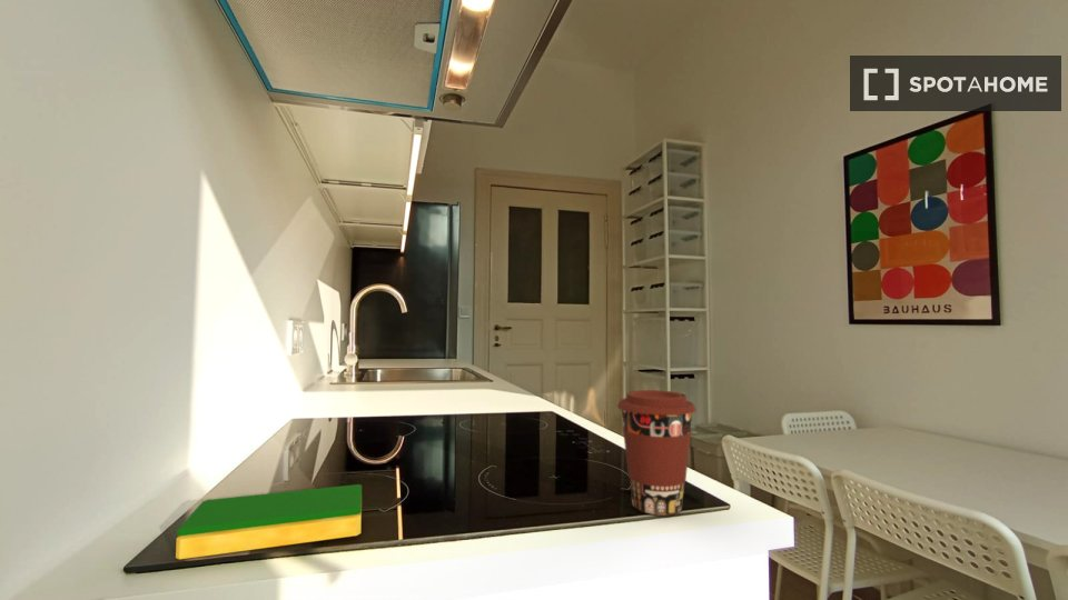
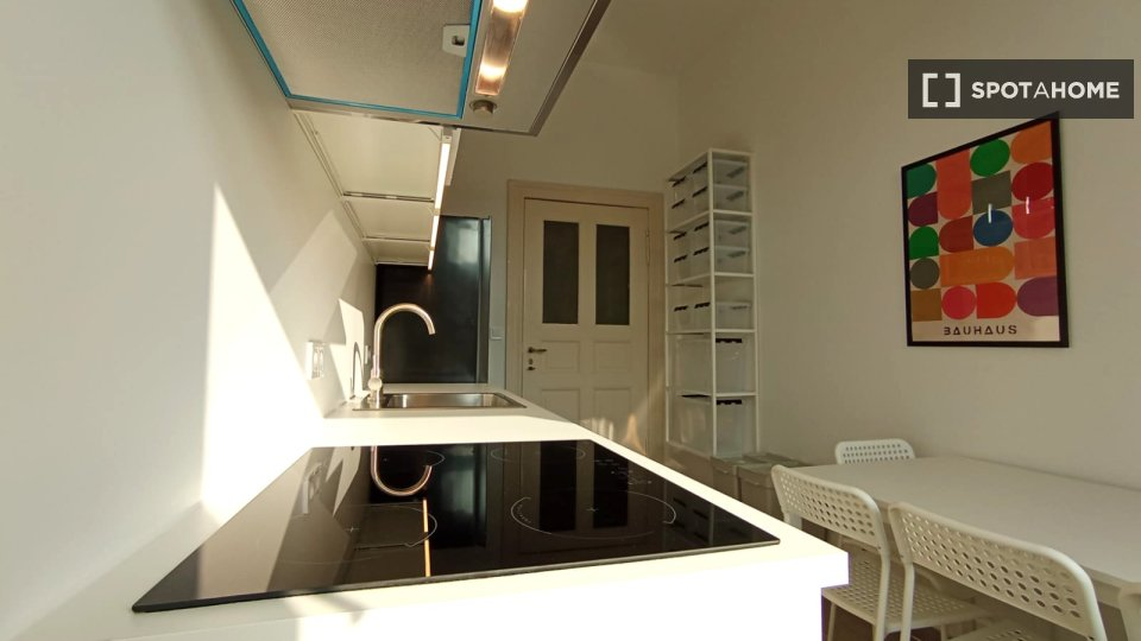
- coffee cup [616,389,698,517]
- dish sponge [175,483,363,560]
